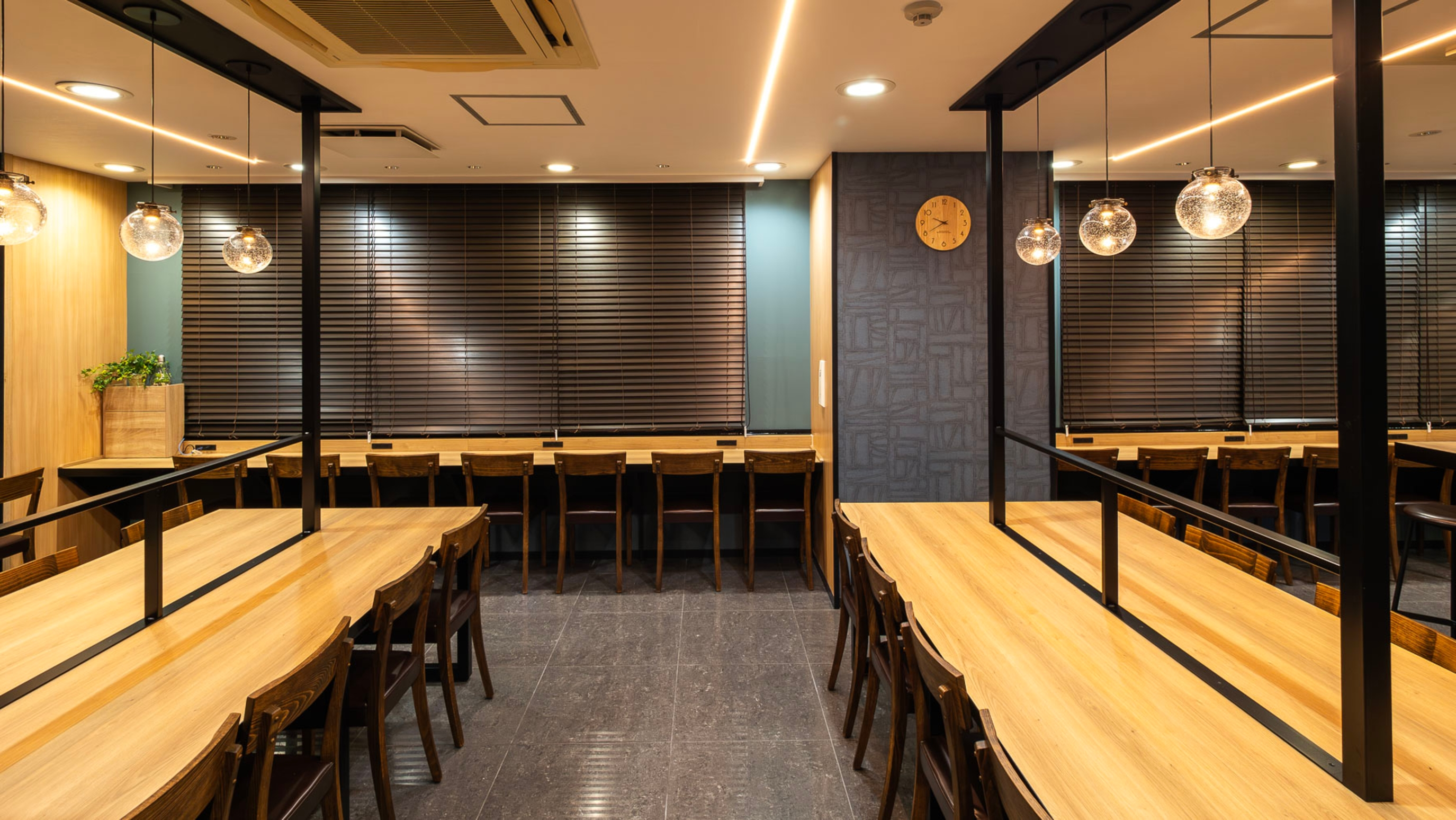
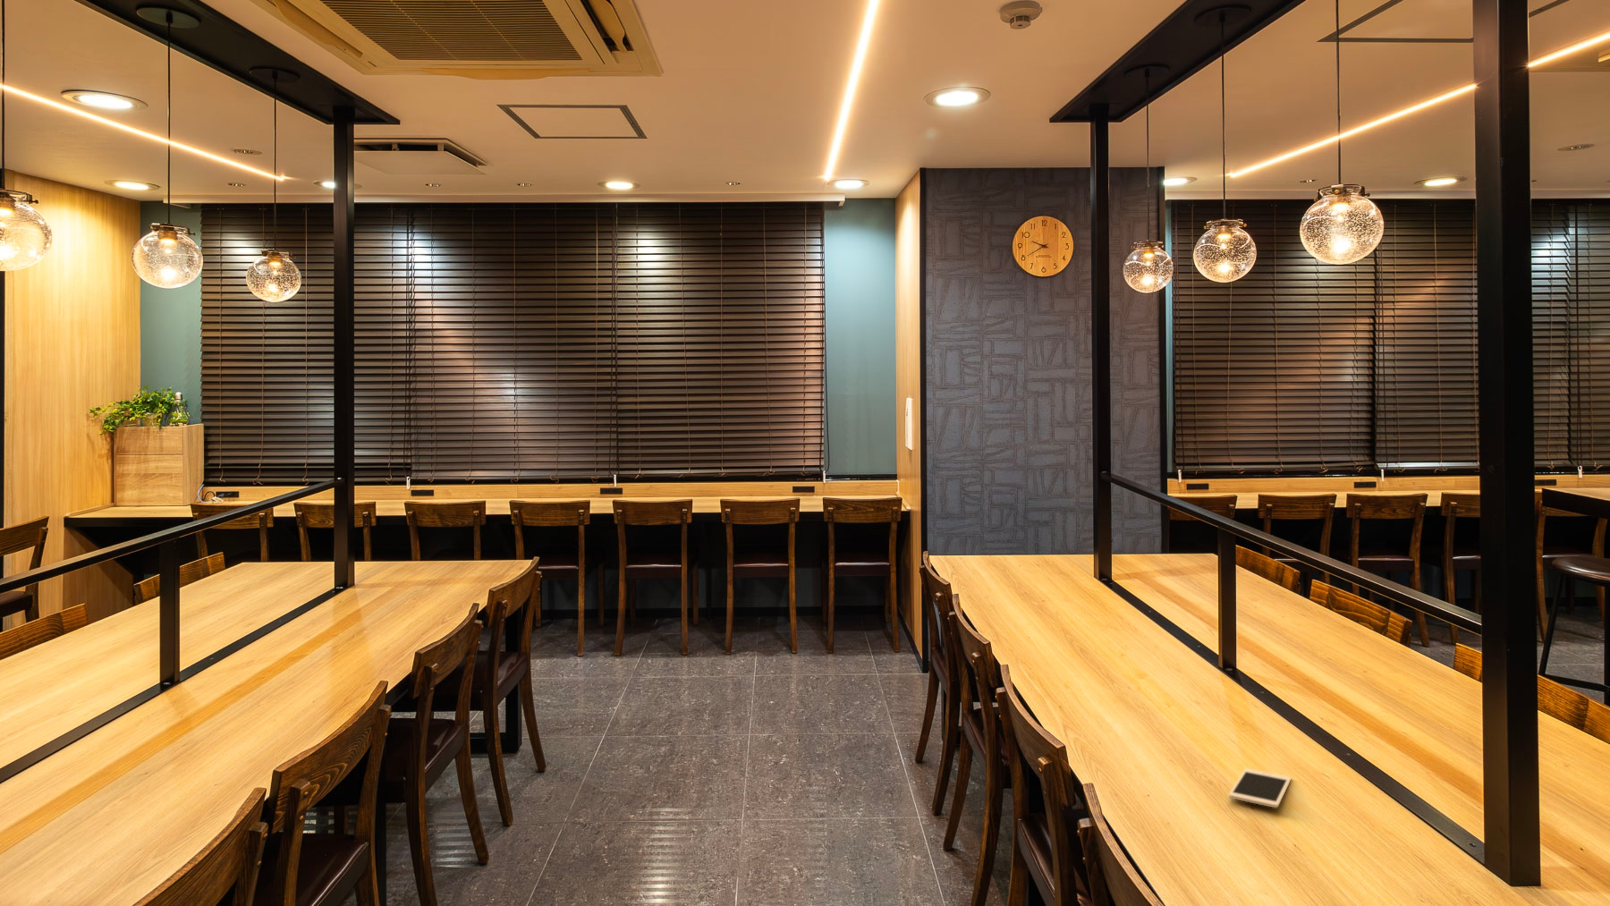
+ cell phone [1229,768,1292,809]
